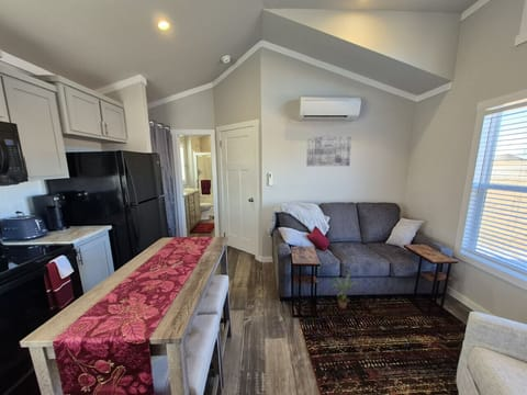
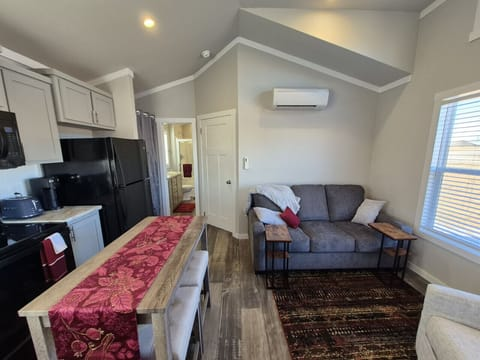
- wall art [305,136,352,167]
- potted plant [332,272,358,309]
